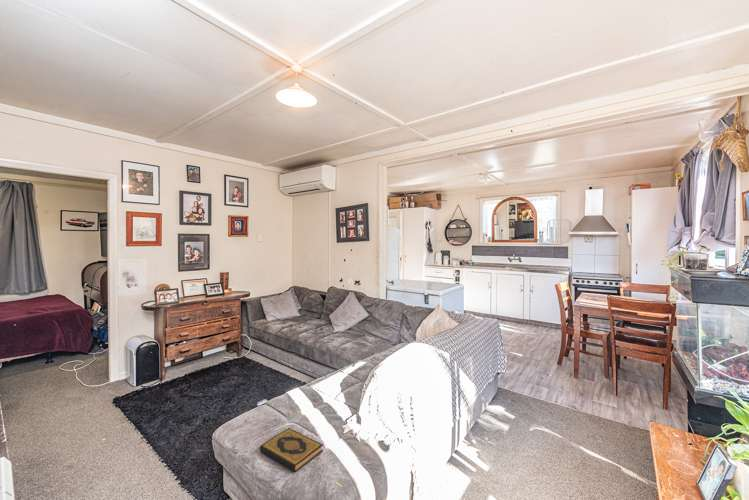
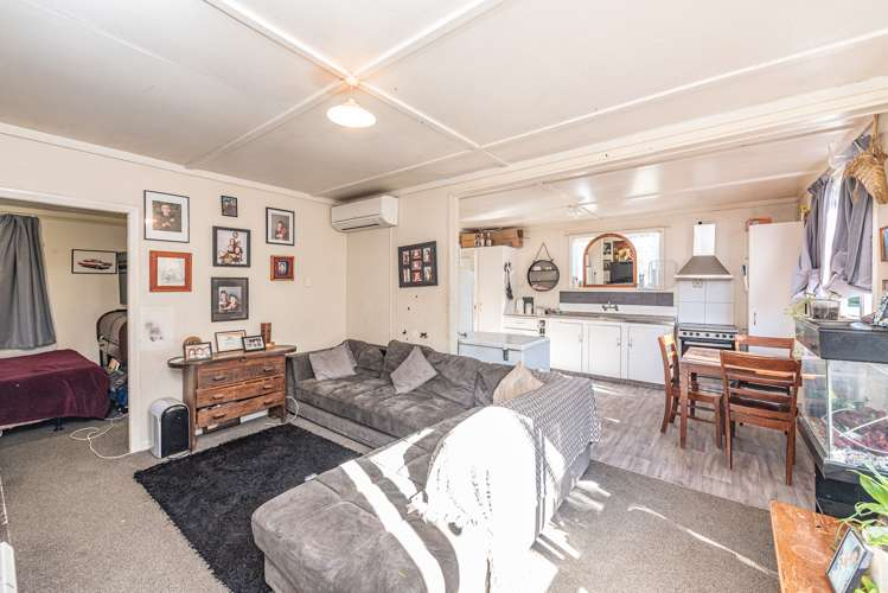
- hardback book [259,427,324,473]
